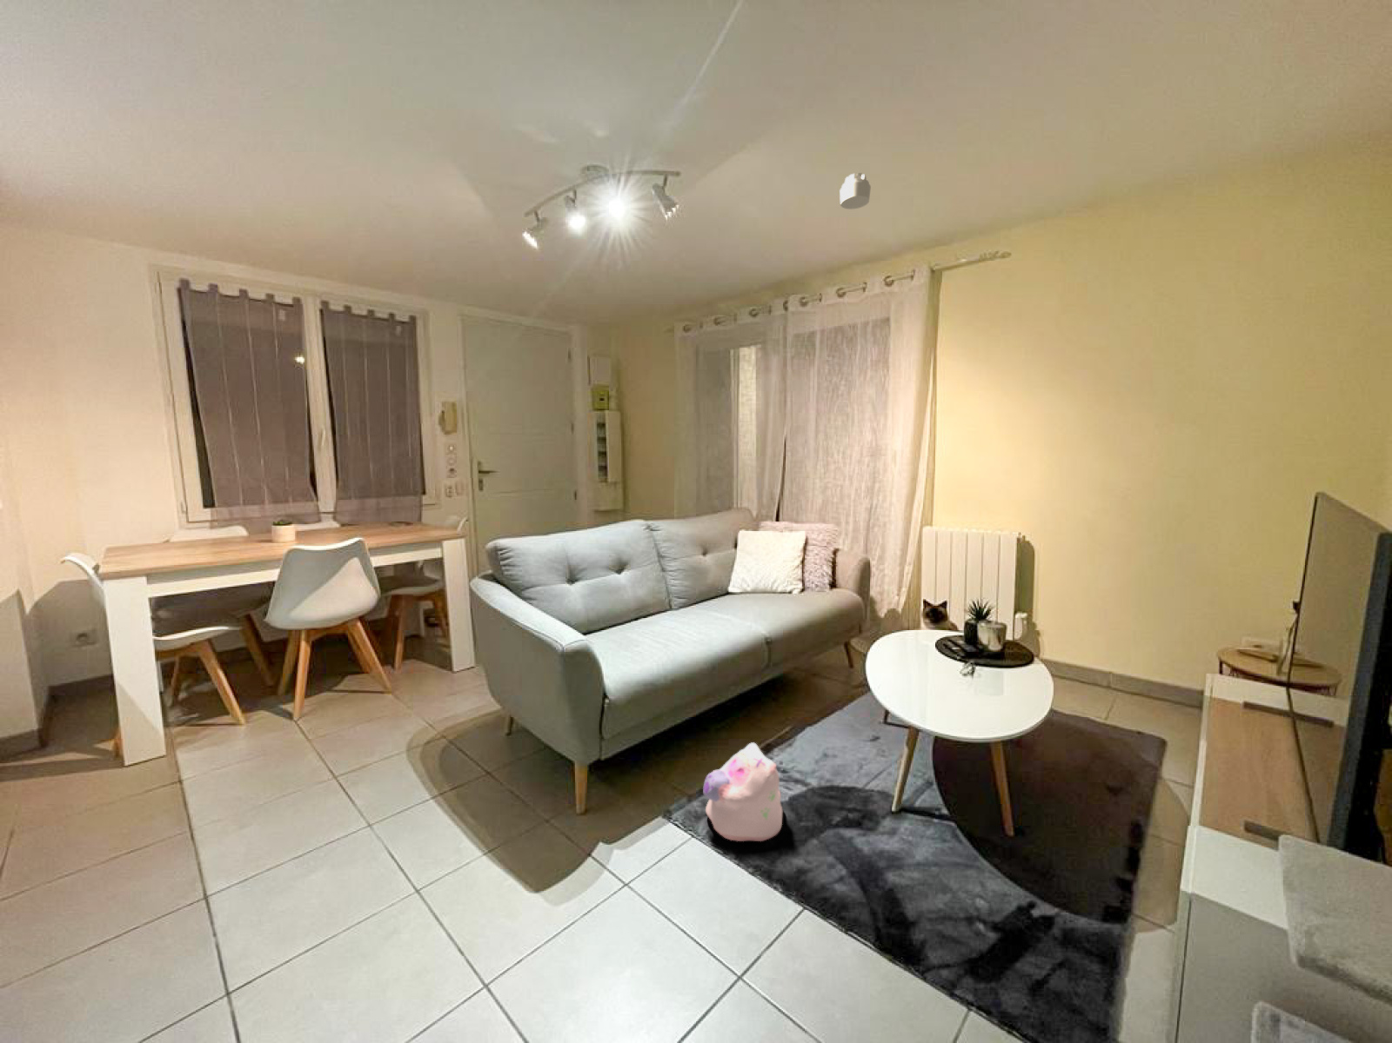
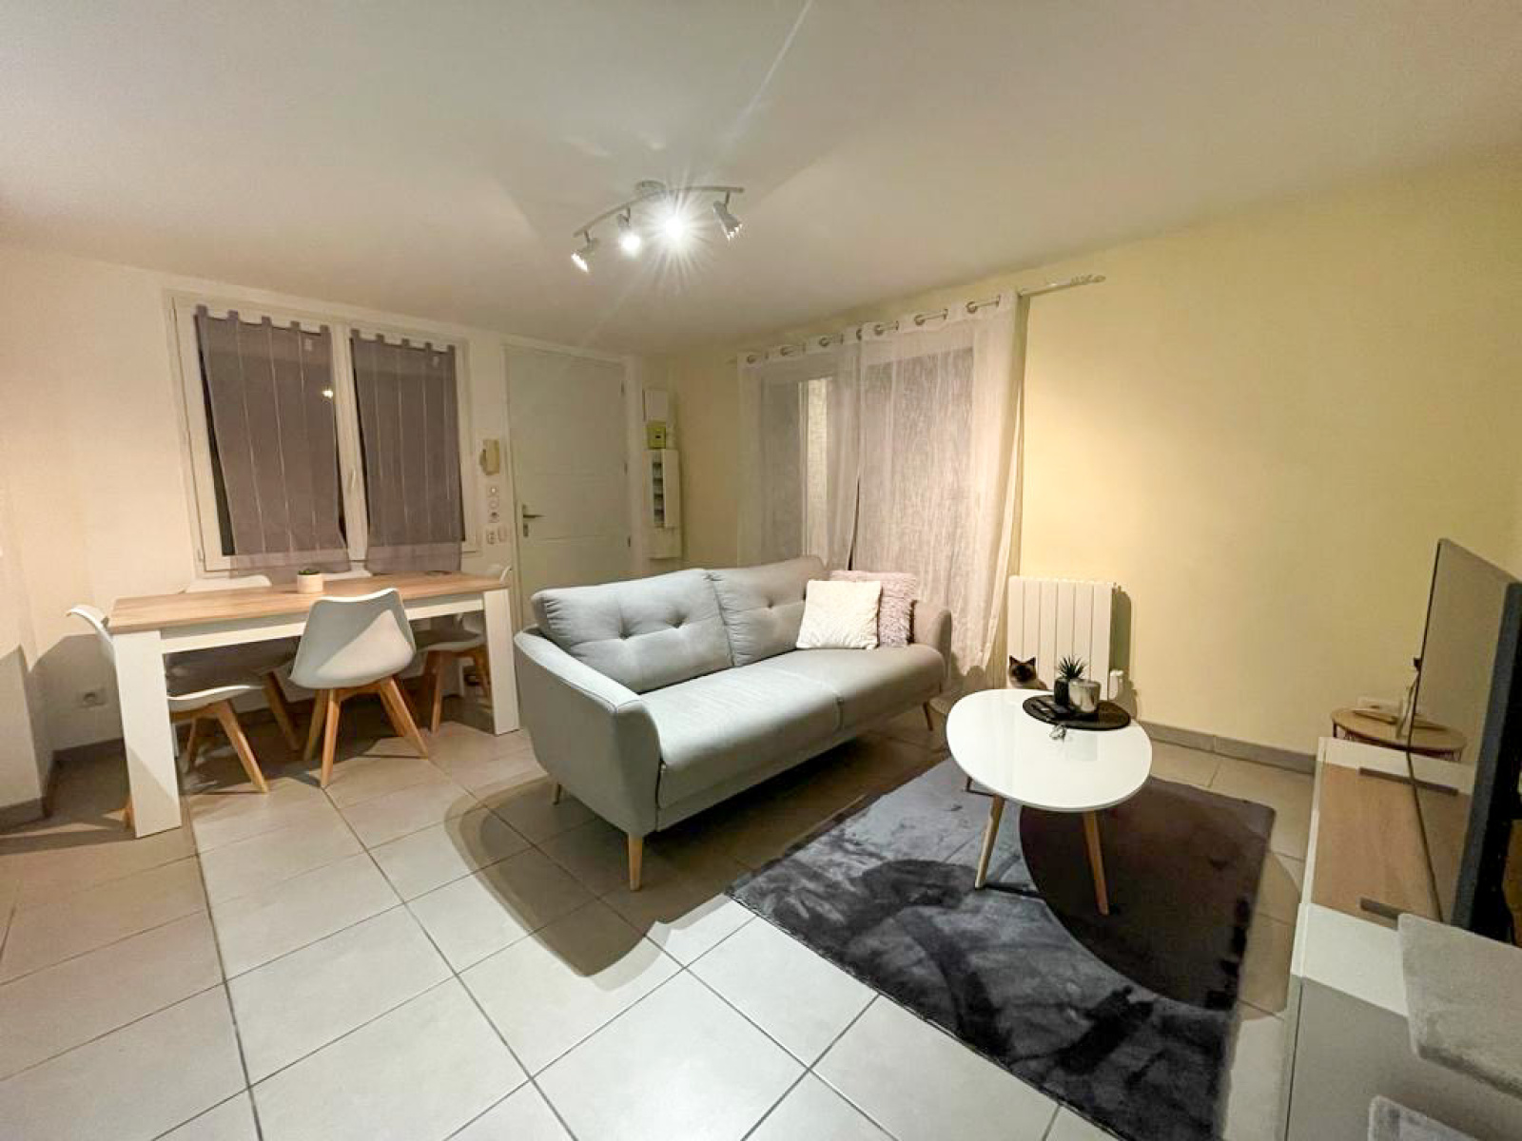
- plush toy [703,742,783,843]
- smoke detector [838,172,871,210]
